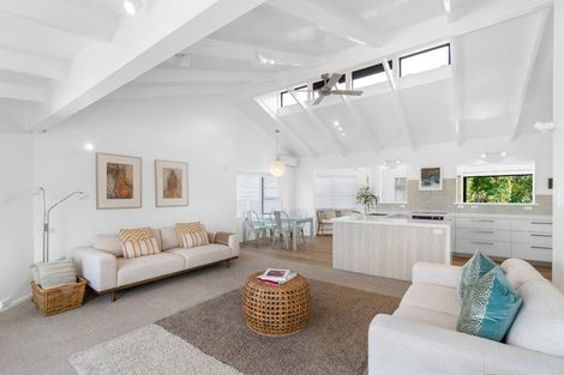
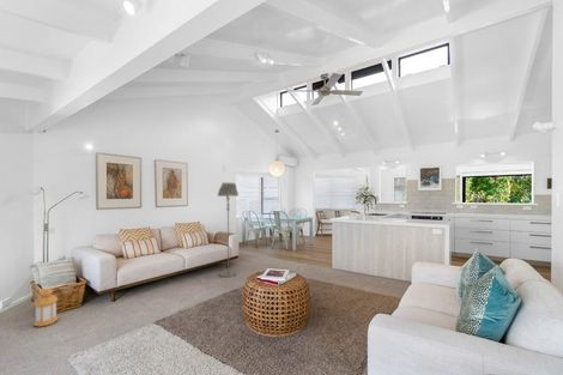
+ lantern [32,288,59,328]
+ floor lamp [217,182,240,278]
